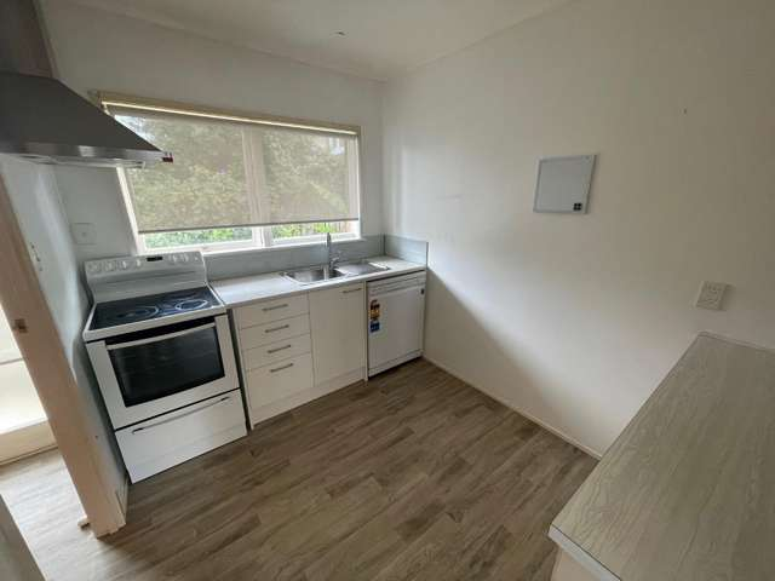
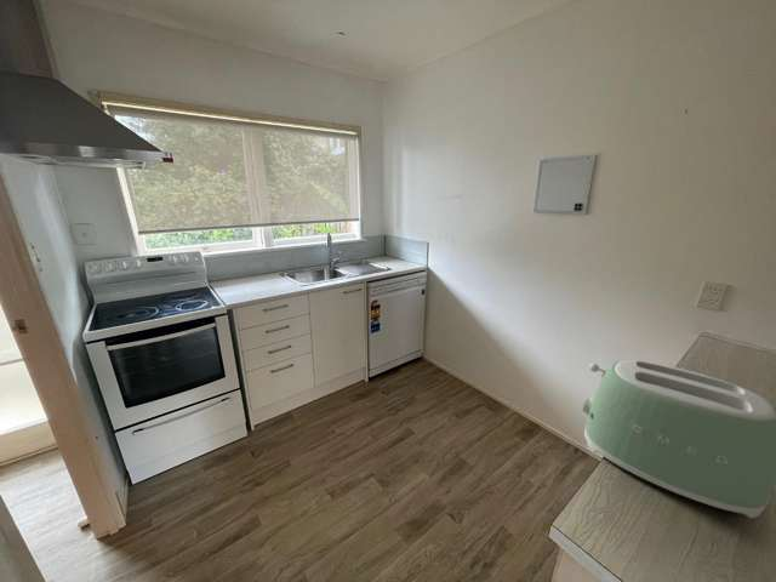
+ toaster [581,359,776,519]
